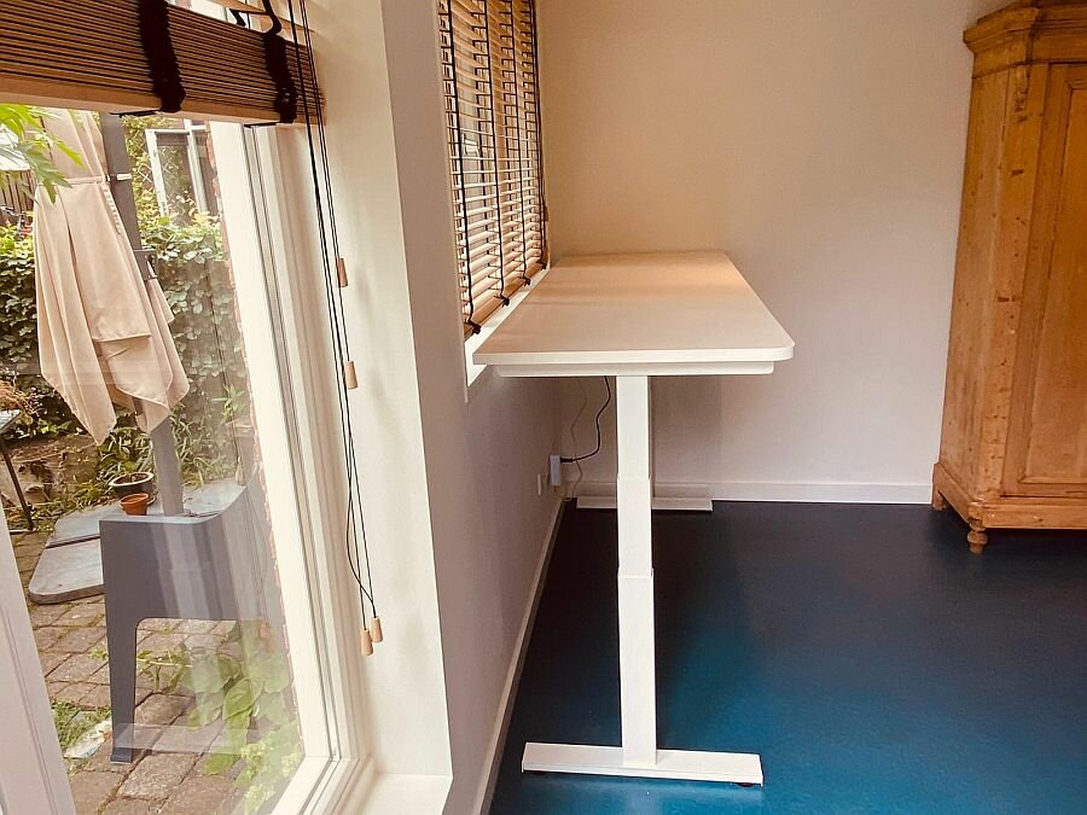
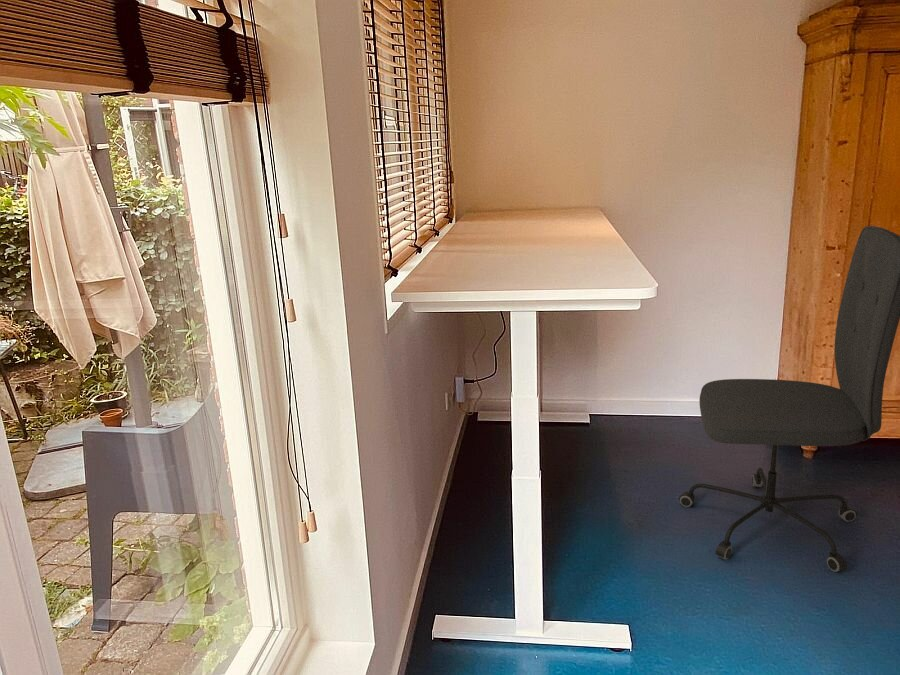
+ office chair [678,225,900,573]
